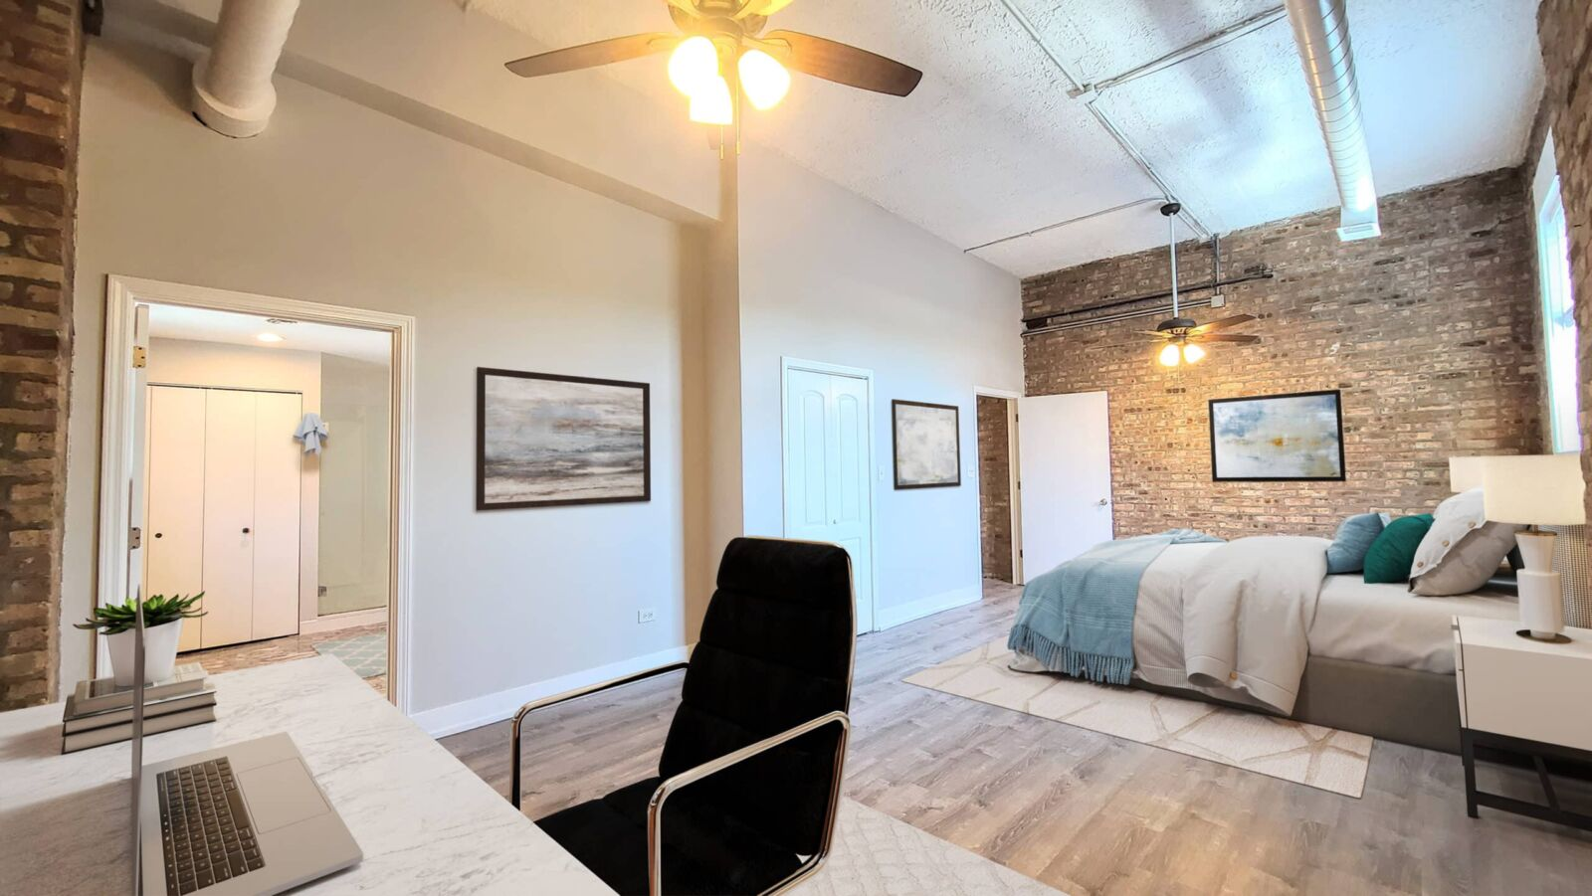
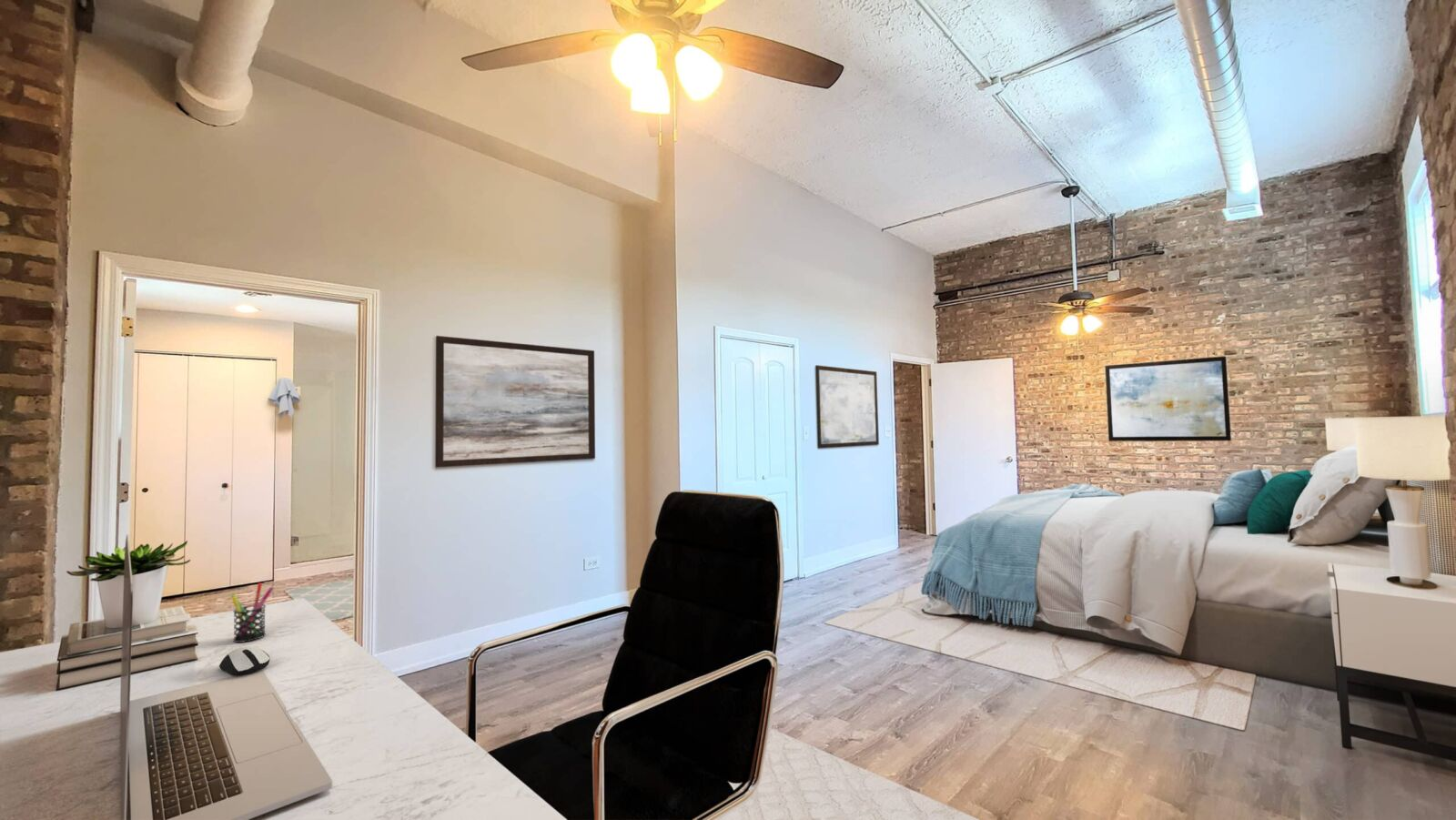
+ computer mouse [218,646,271,677]
+ pen holder [230,582,275,643]
